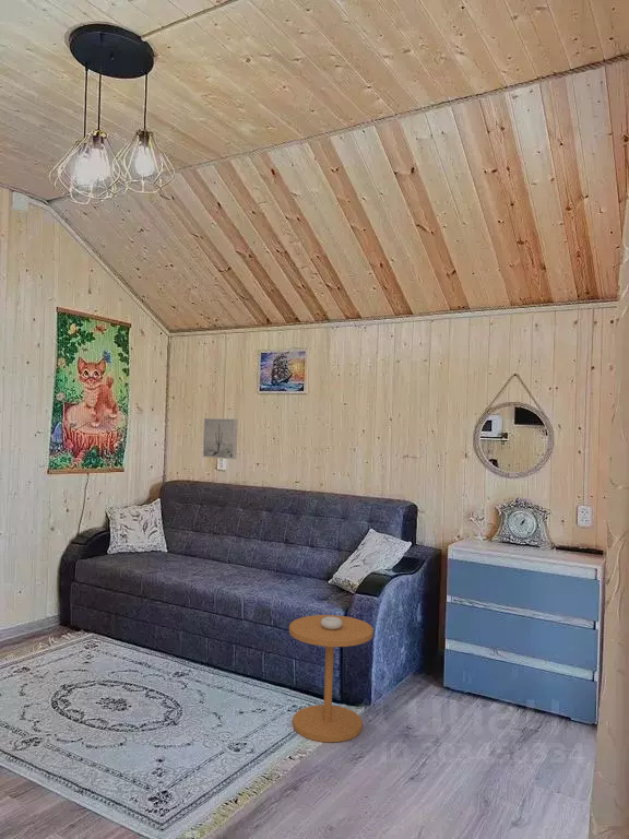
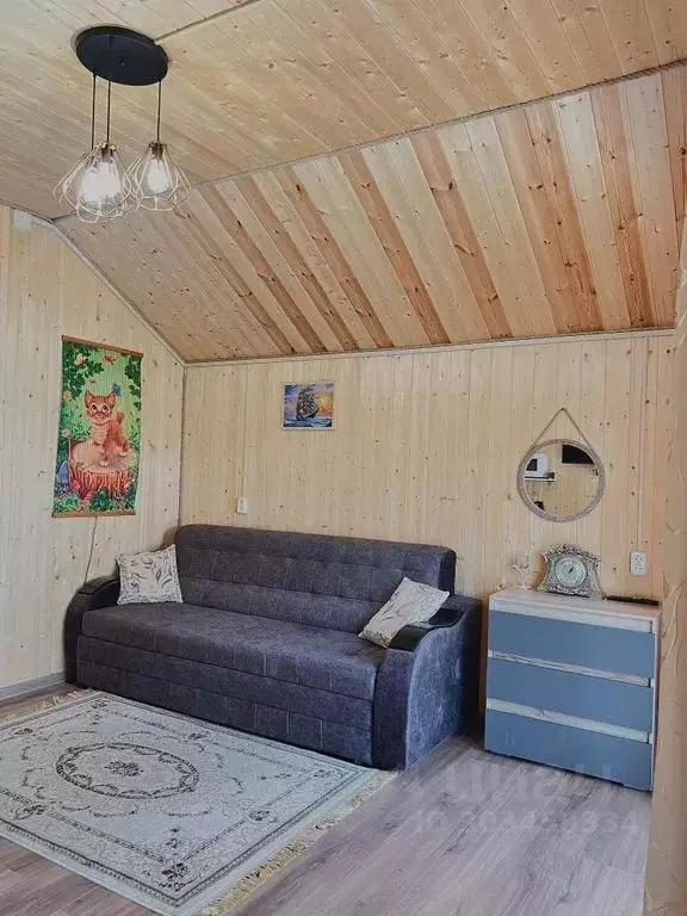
- side table [288,614,375,743]
- wall art [202,417,239,460]
